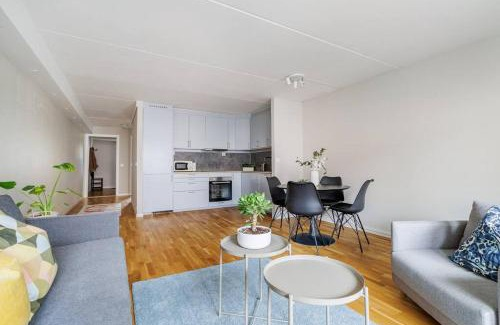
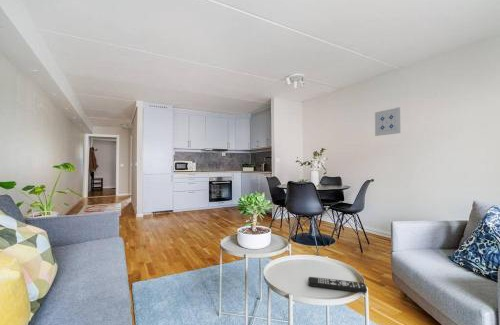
+ remote control [307,276,368,294]
+ wall art [374,106,401,137]
